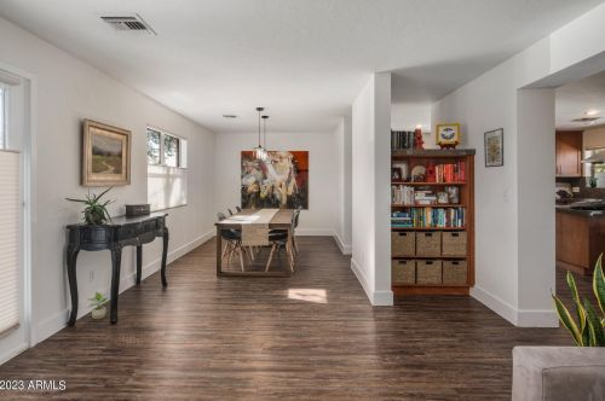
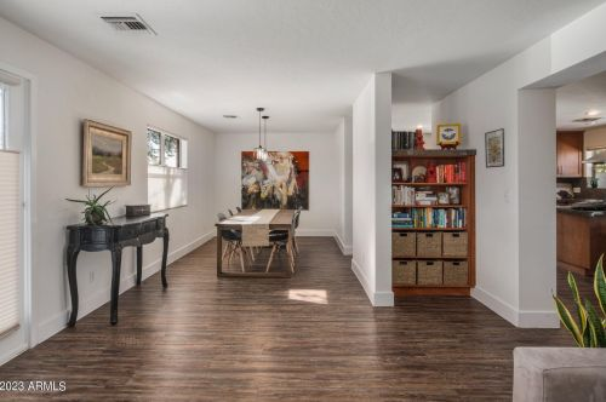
- potted plant [86,290,110,320]
